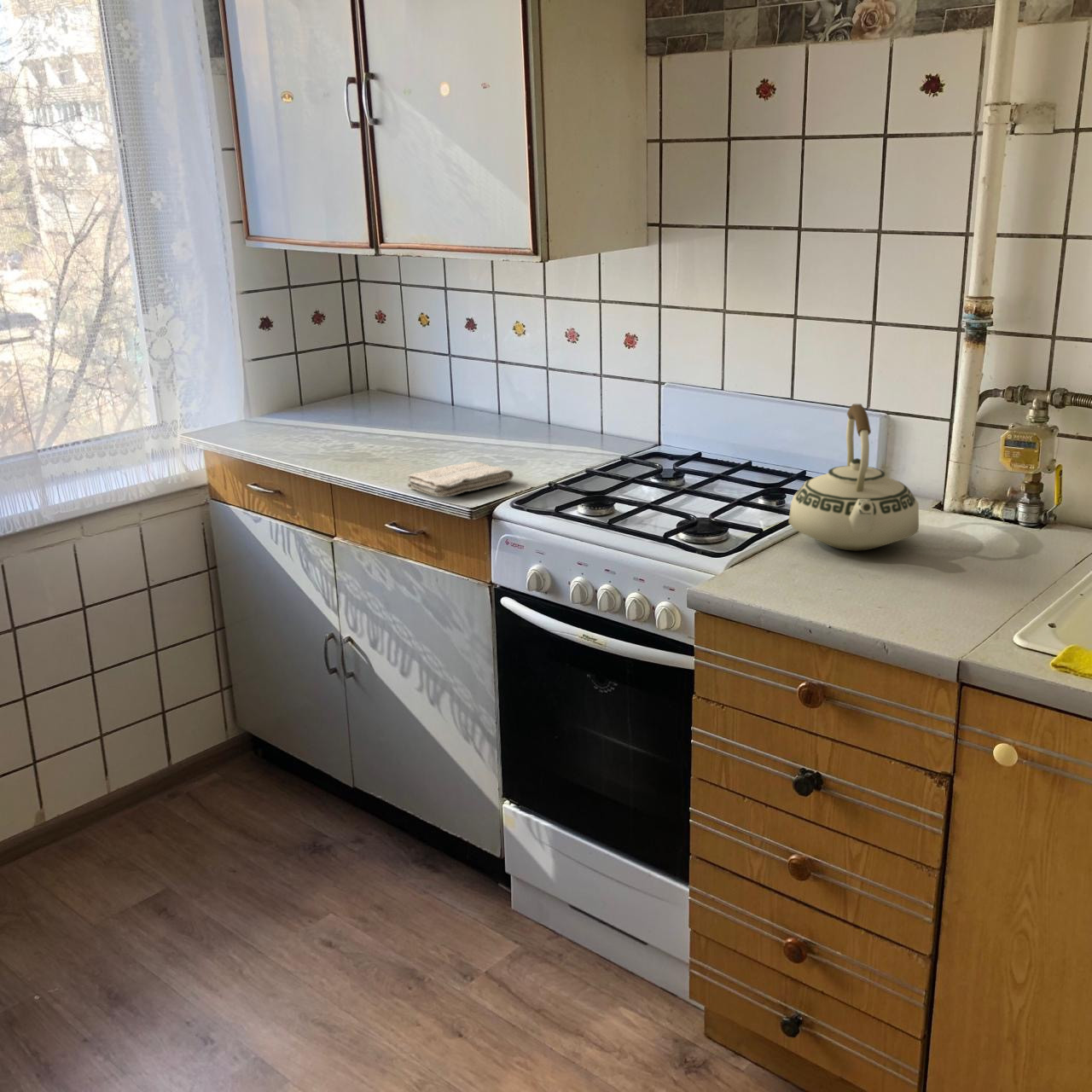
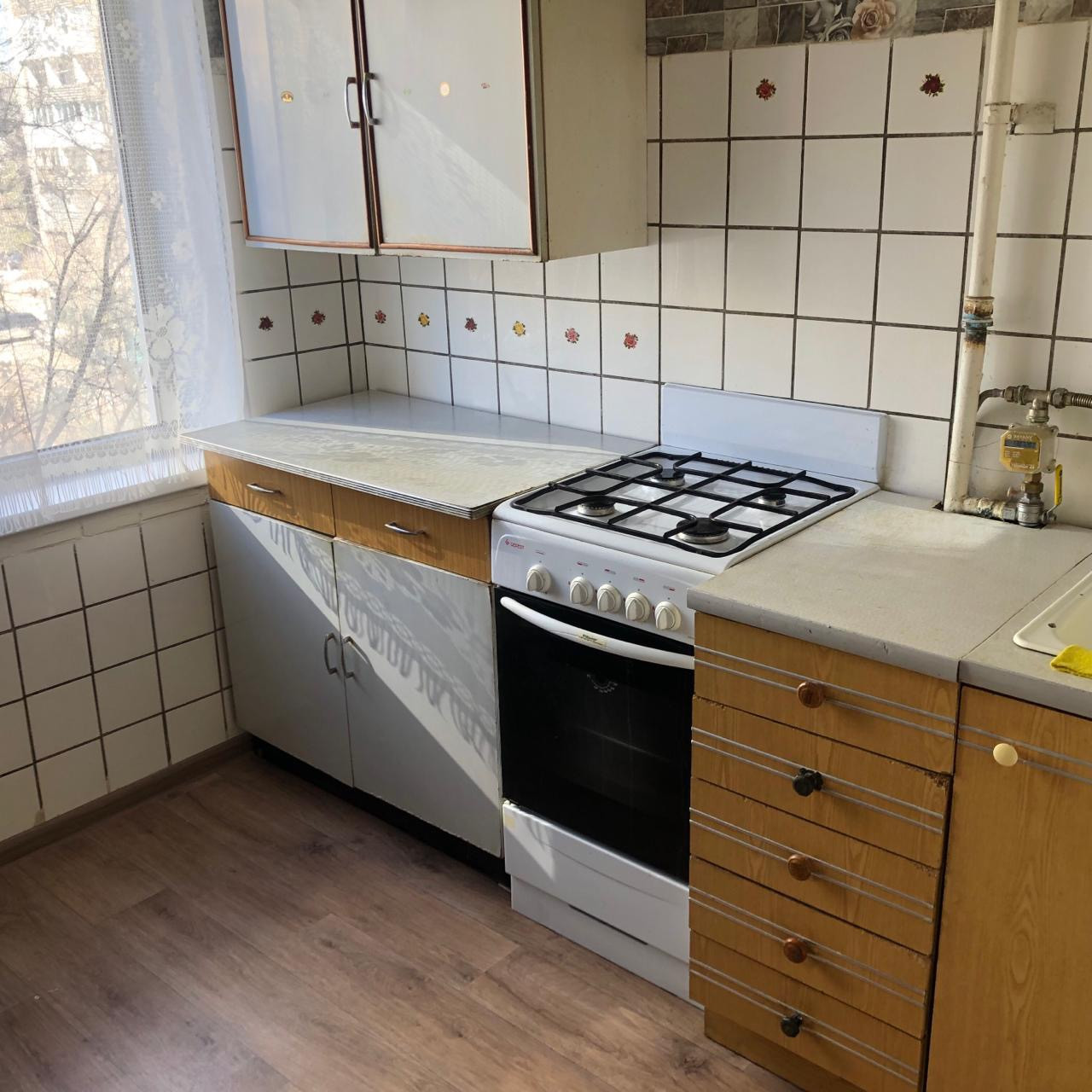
- washcloth [407,461,514,498]
- teakettle [787,404,920,551]
